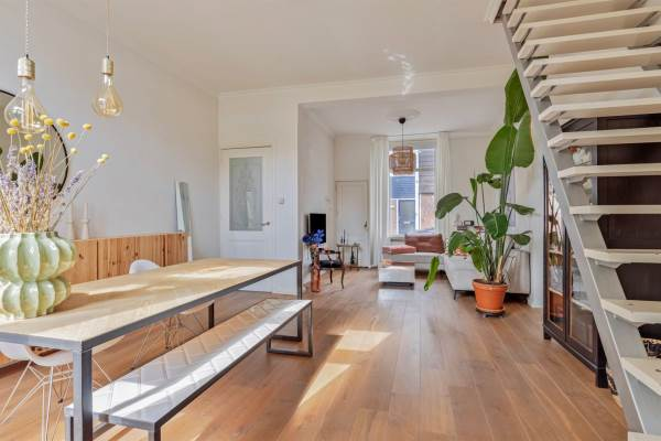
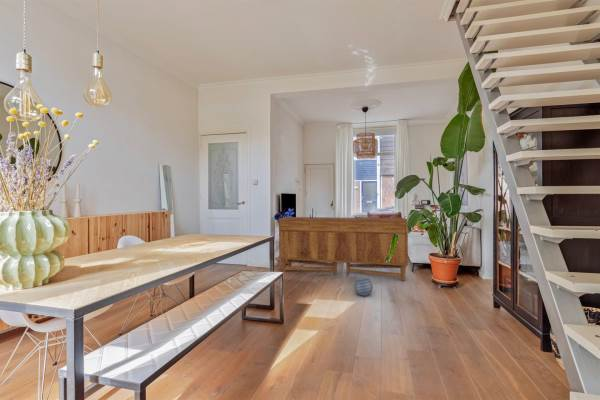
+ sideboard [278,216,409,282]
+ decorative ball [353,276,374,297]
